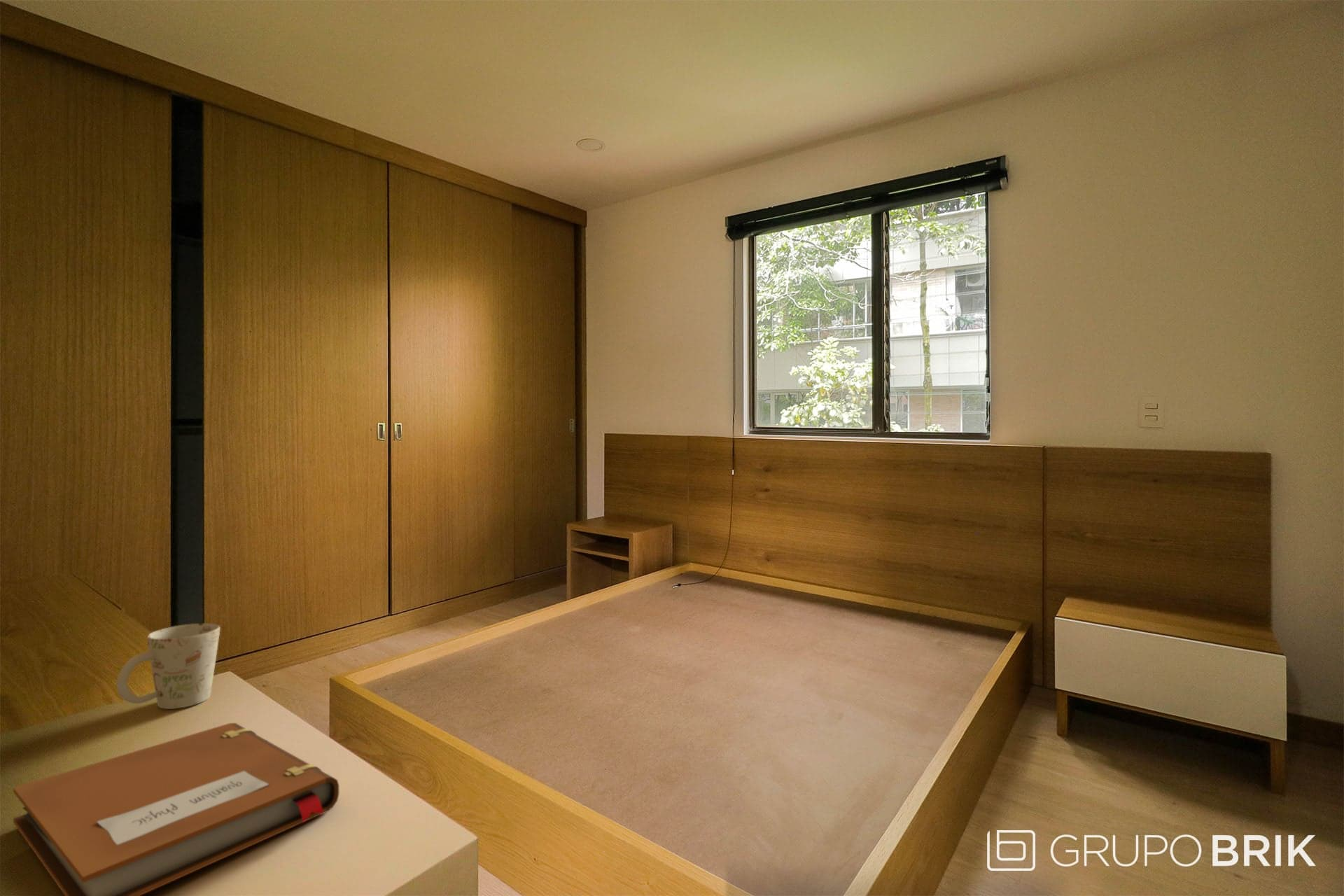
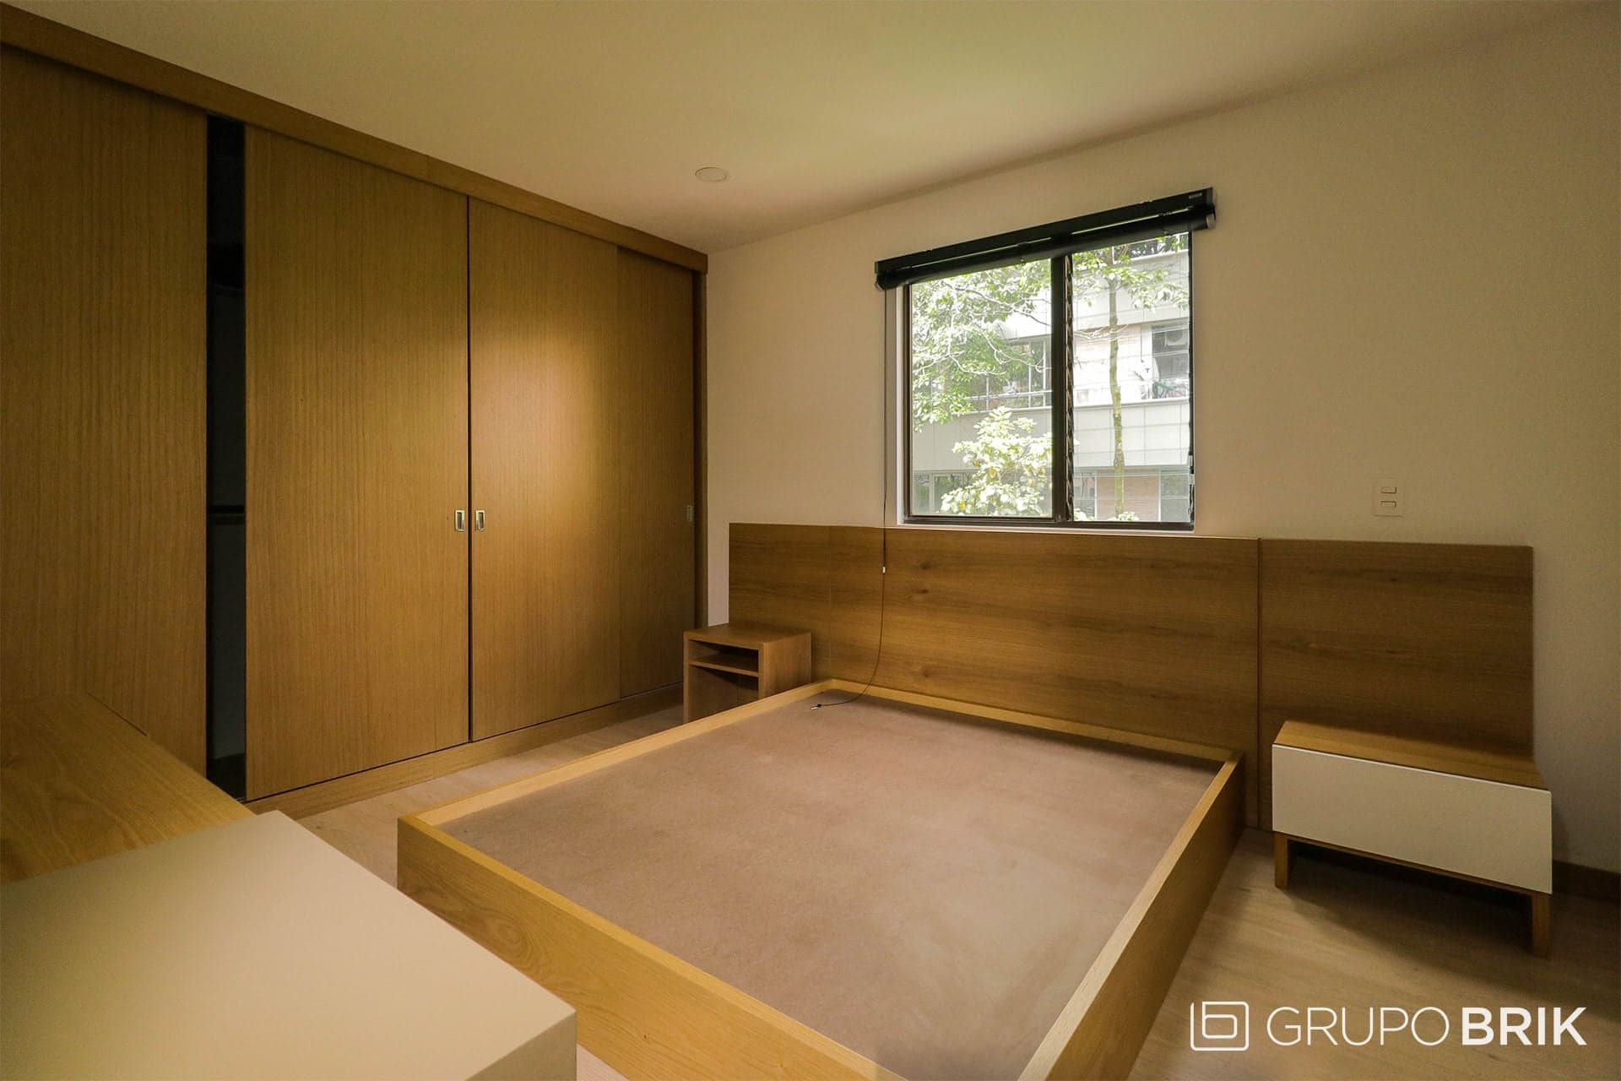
- notebook [13,722,339,896]
- mug [116,623,221,710]
